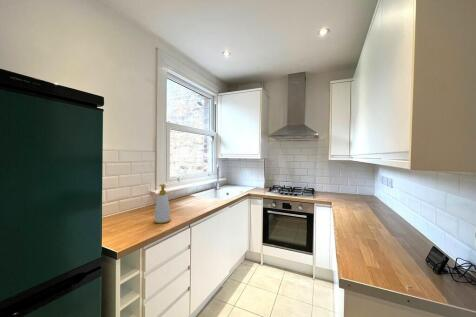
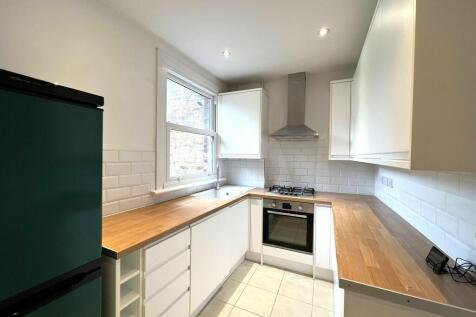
- soap bottle [153,183,172,224]
